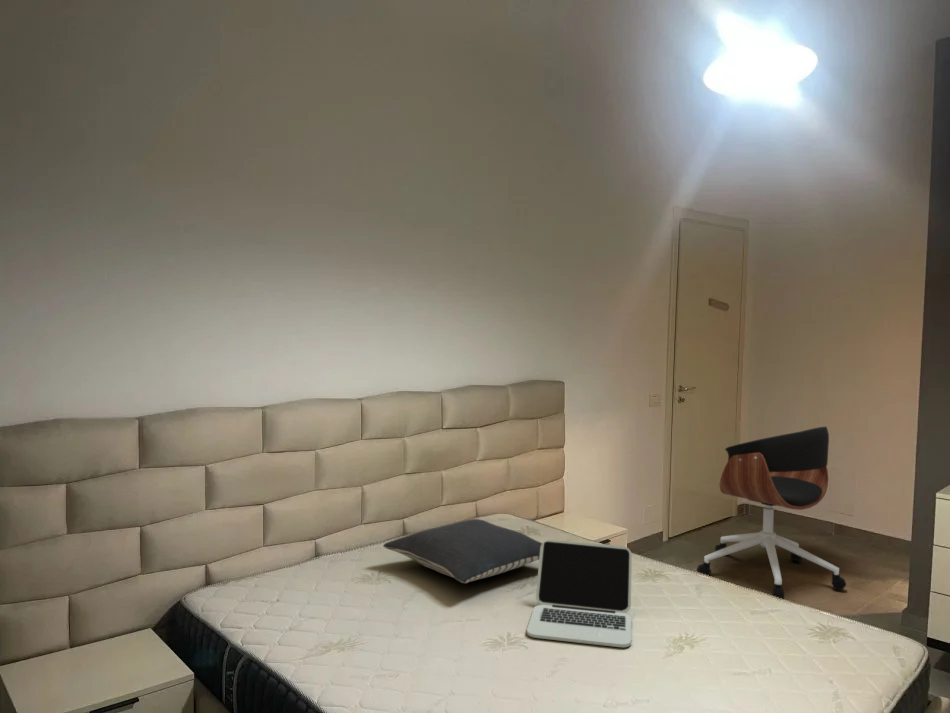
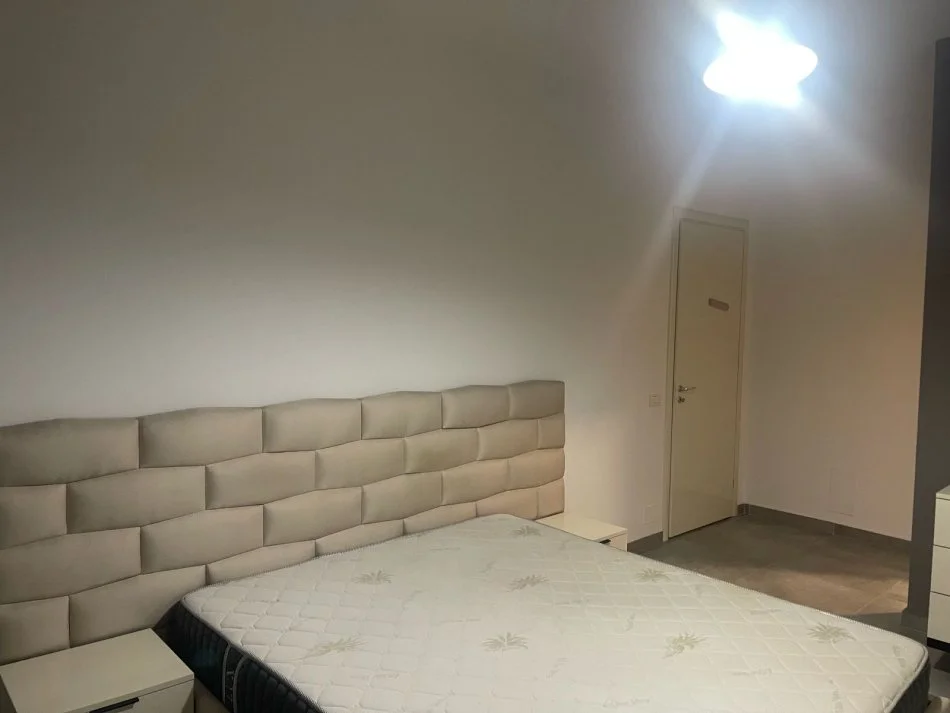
- office chair [696,426,847,600]
- pillow [382,518,543,584]
- laptop [526,539,633,648]
